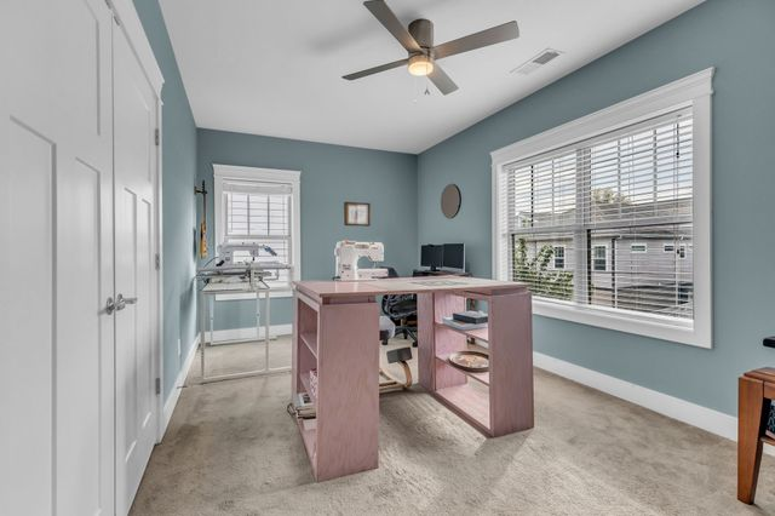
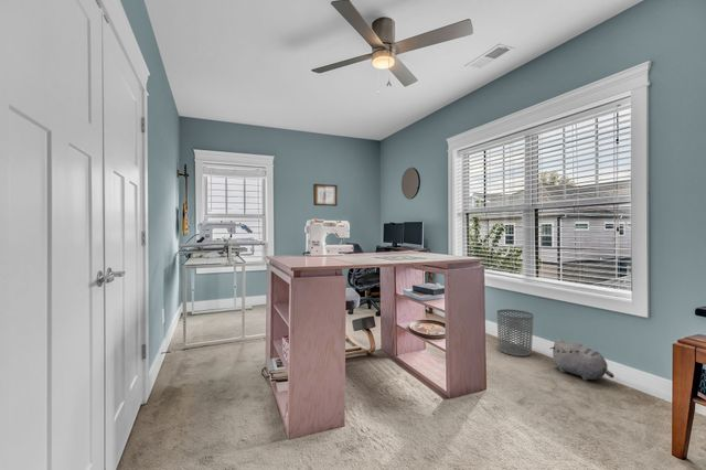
+ waste bin [496,308,535,357]
+ plush toy [549,338,614,382]
